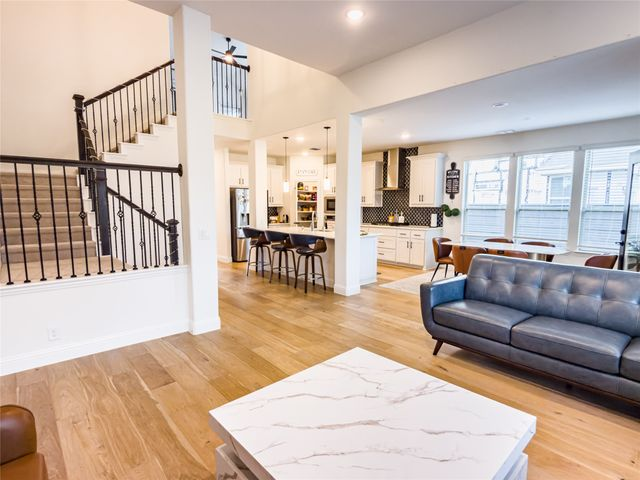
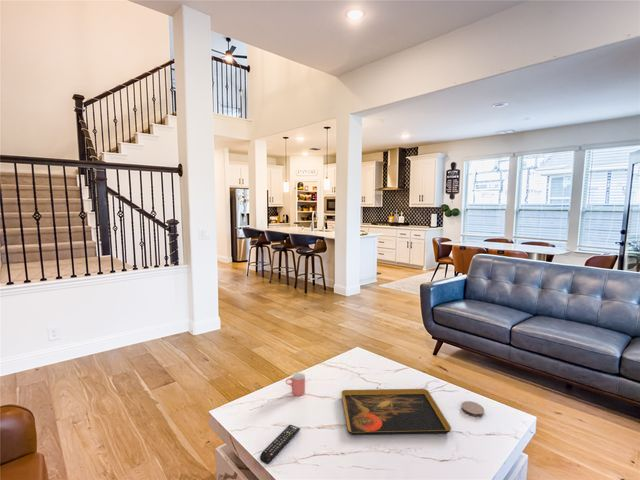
+ remote control [259,424,301,465]
+ coaster [460,400,485,418]
+ decorative tray [340,388,452,436]
+ cup [285,372,306,397]
